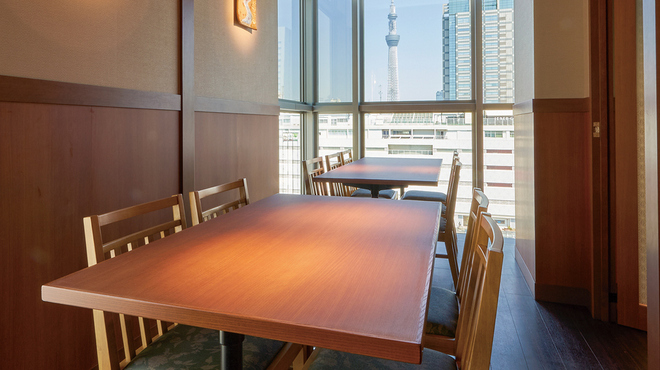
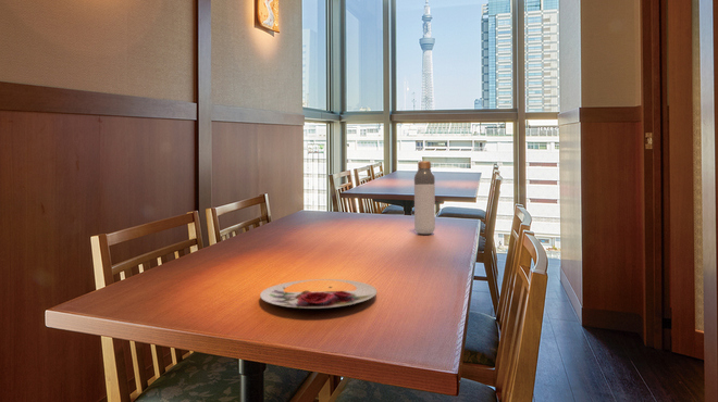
+ bottle [413,160,436,235]
+ plate [259,278,379,310]
